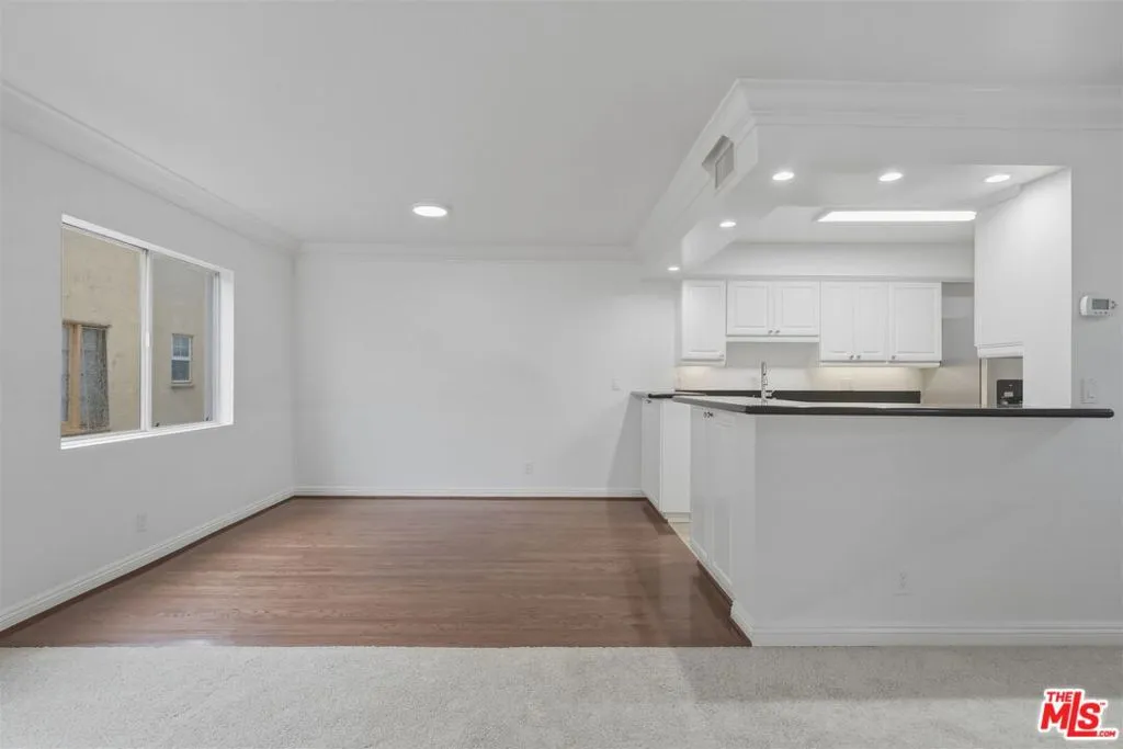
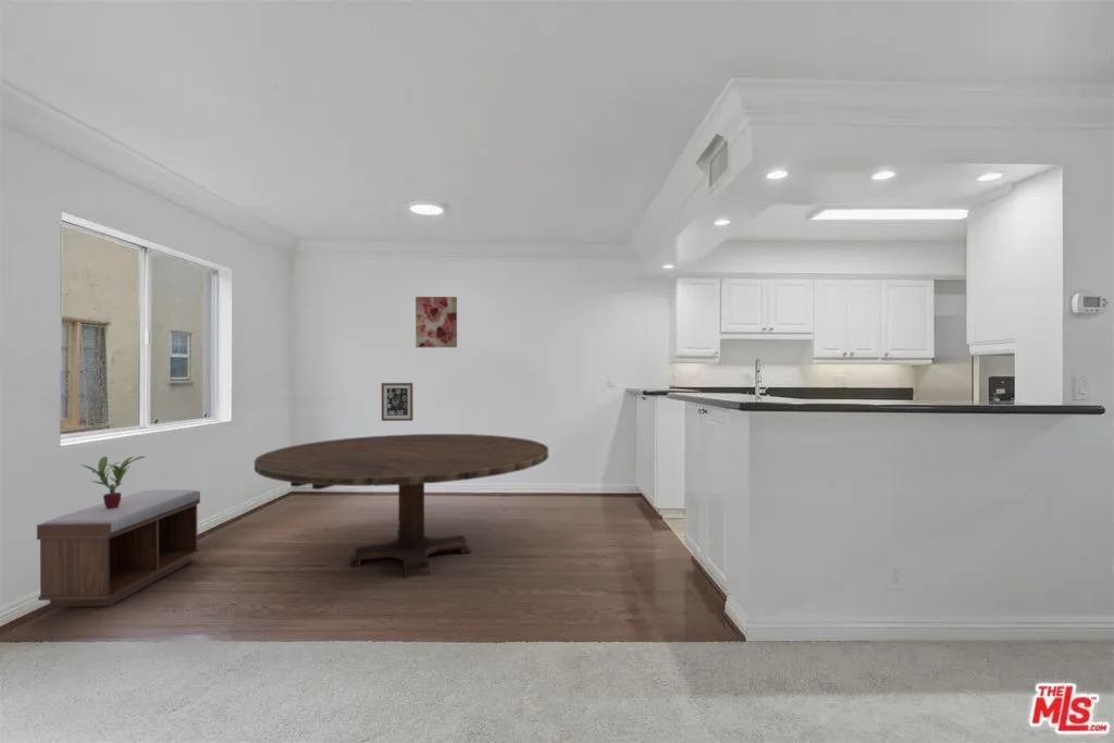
+ dining table [253,433,549,579]
+ bench [36,488,201,607]
+ wall art [414,296,458,348]
+ wall art [381,382,414,422]
+ potted plant [79,455,146,509]
